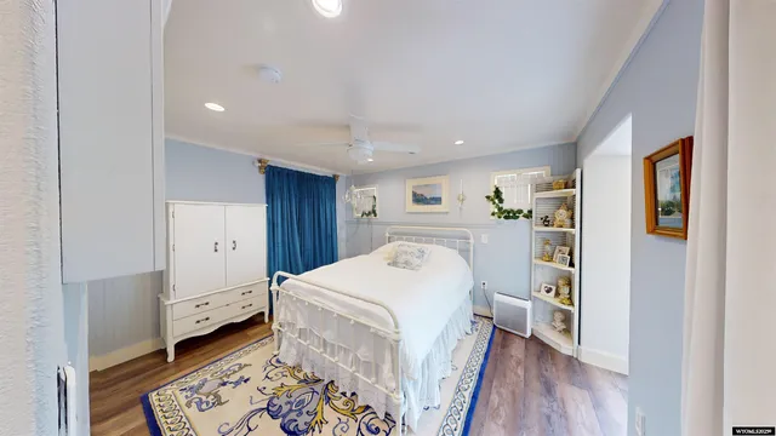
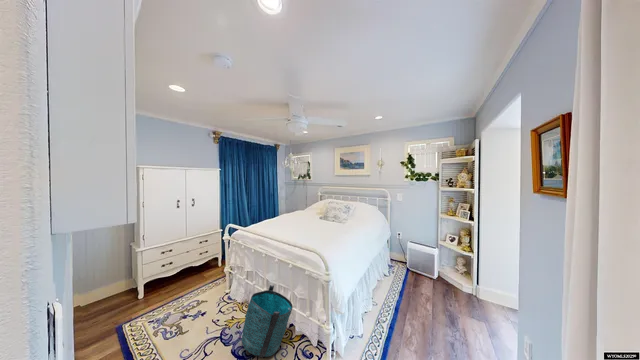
+ storage basket [241,284,293,358]
